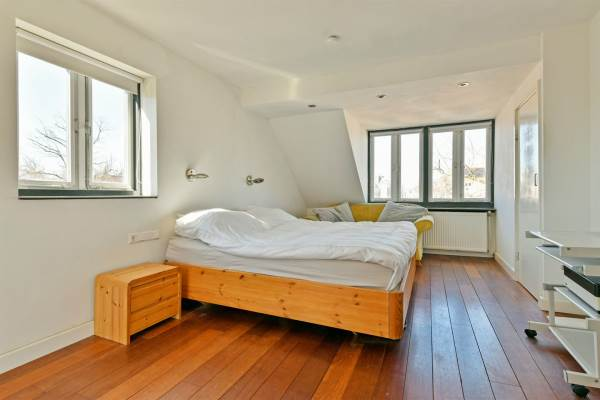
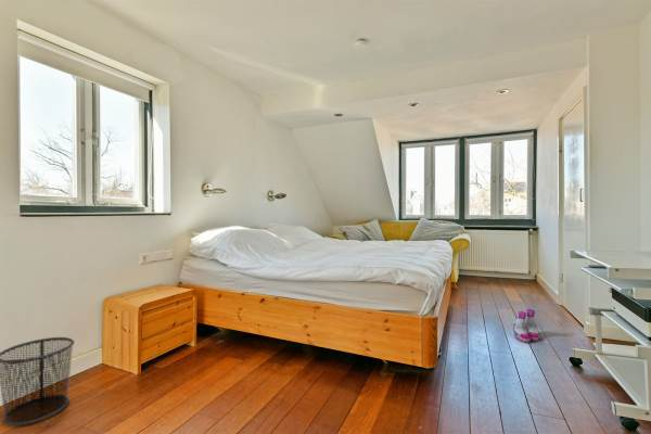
+ waste bin [0,336,76,426]
+ boots [512,308,541,344]
